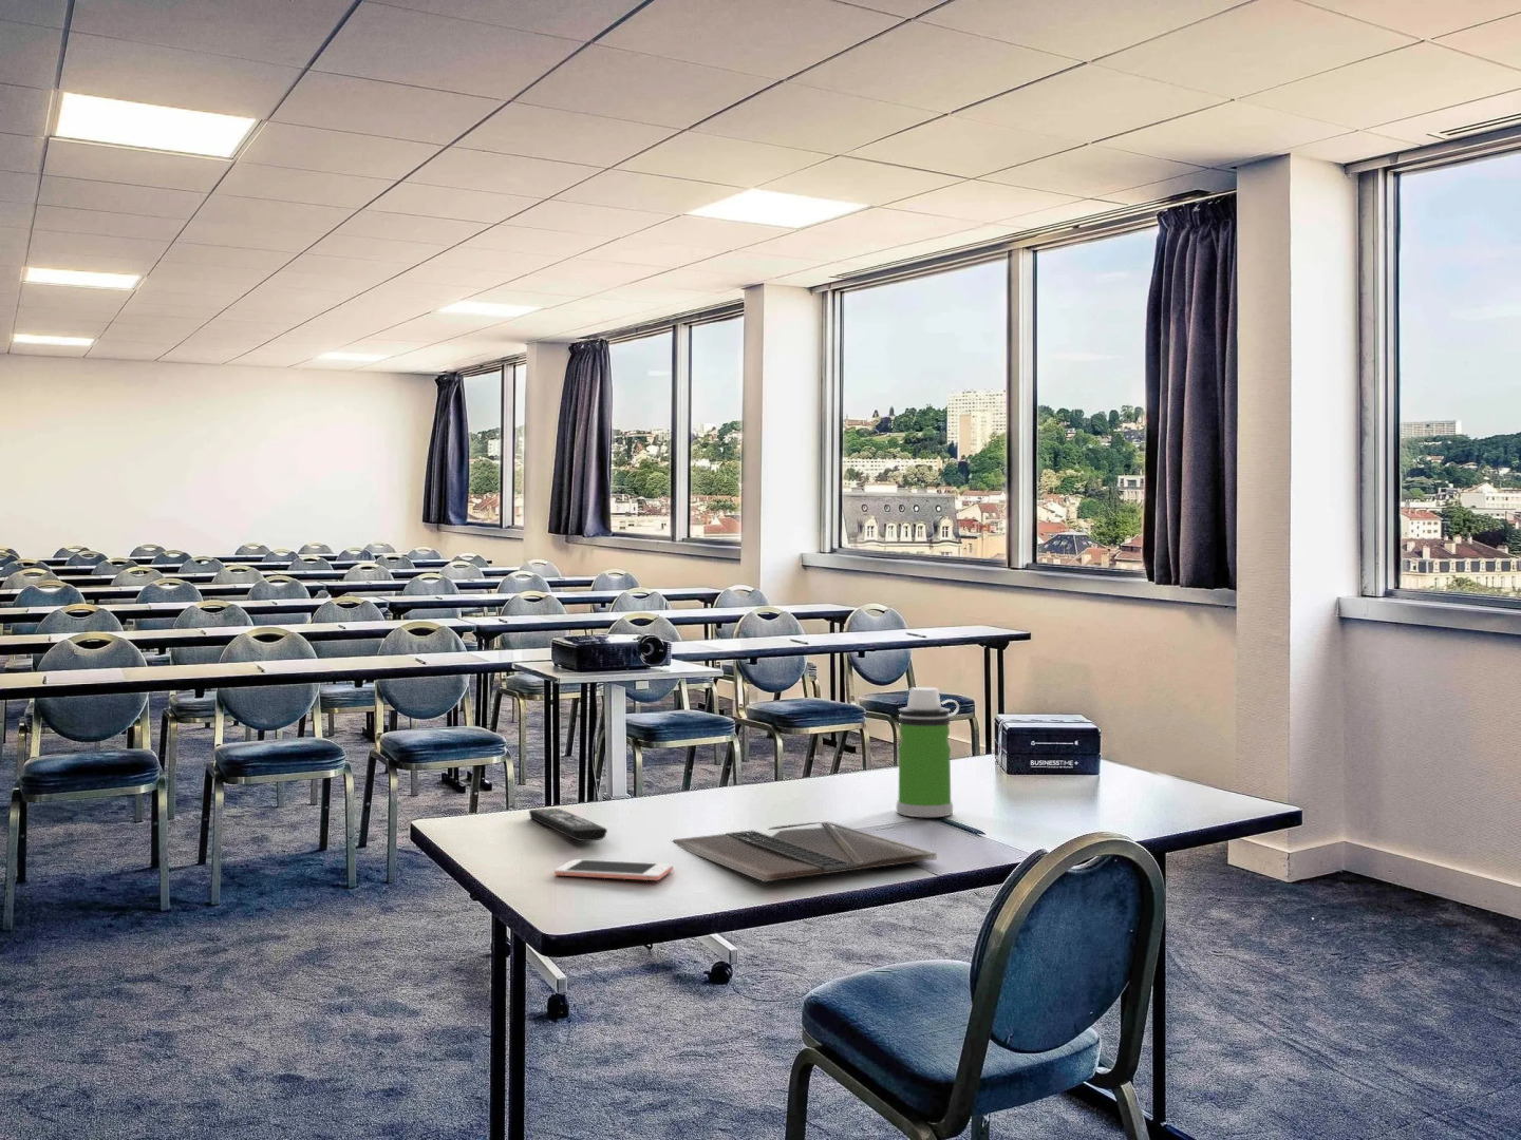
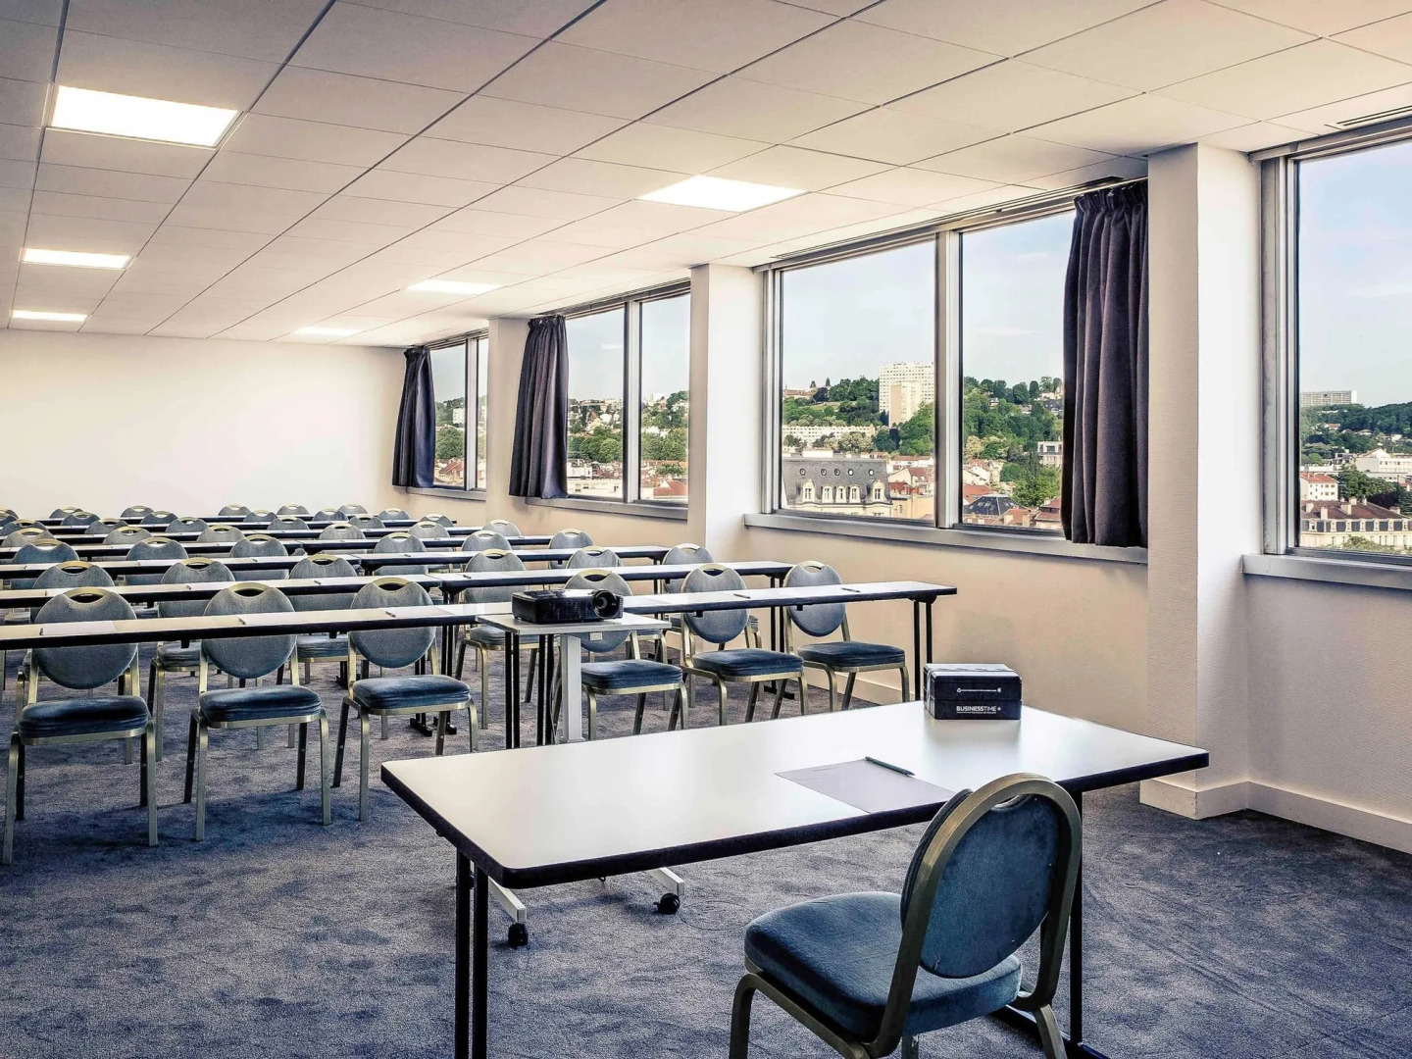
- laptop [671,820,938,883]
- remote control [528,807,608,842]
- water bottle [896,686,961,818]
- cell phone [553,859,674,881]
